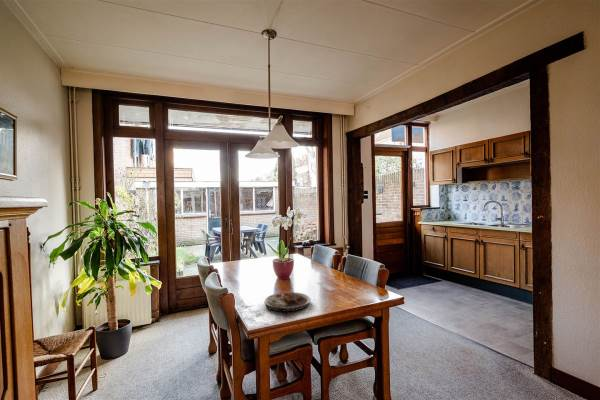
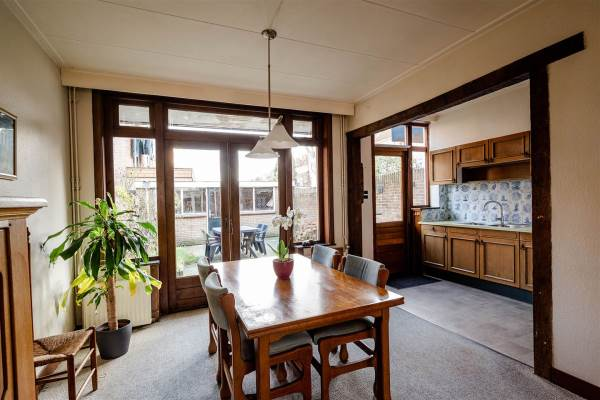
- plate [264,291,311,313]
